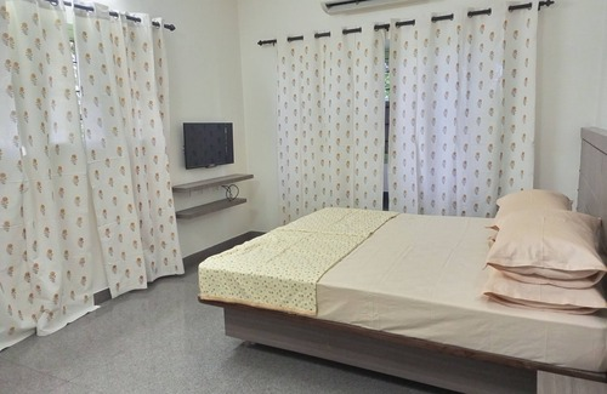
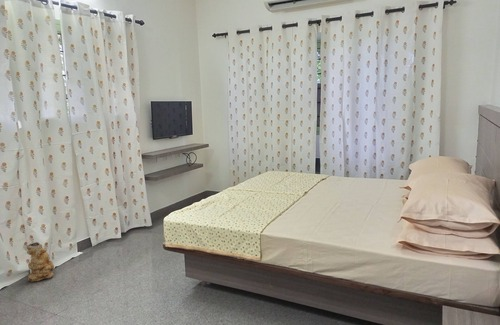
+ vase [26,241,55,283]
